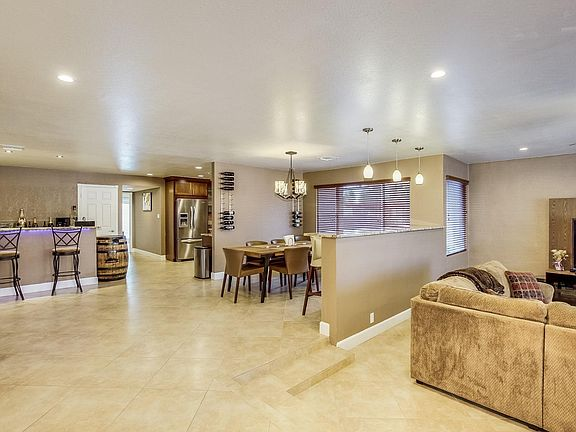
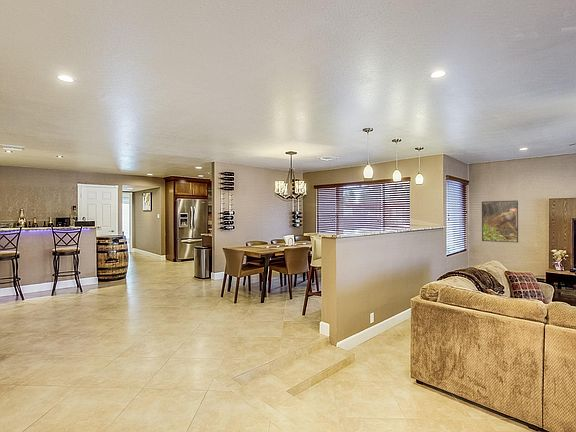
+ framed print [481,200,519,244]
